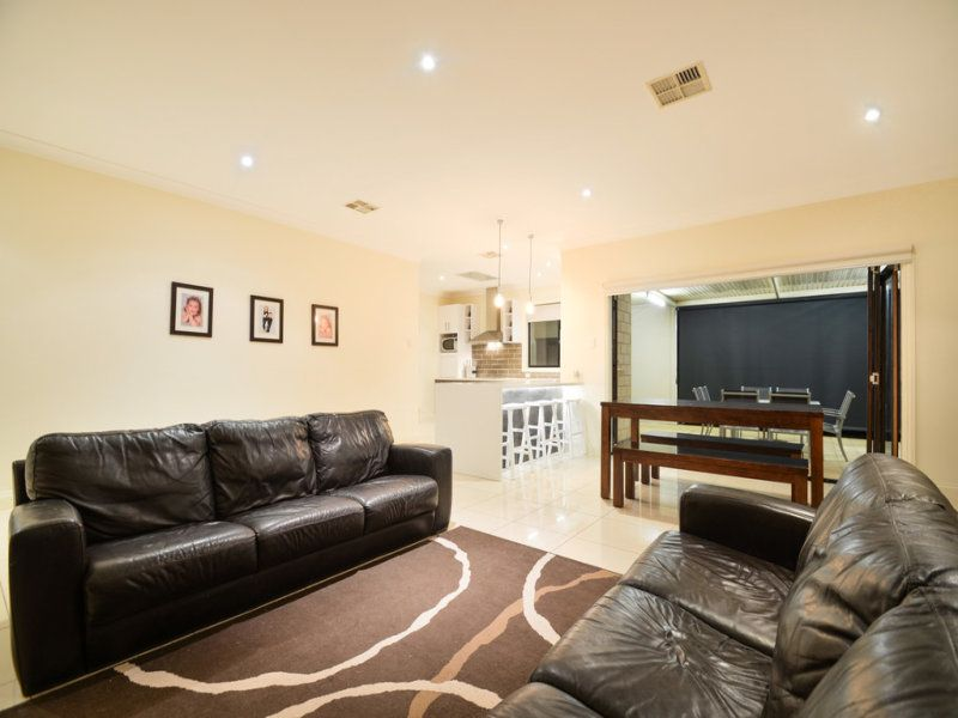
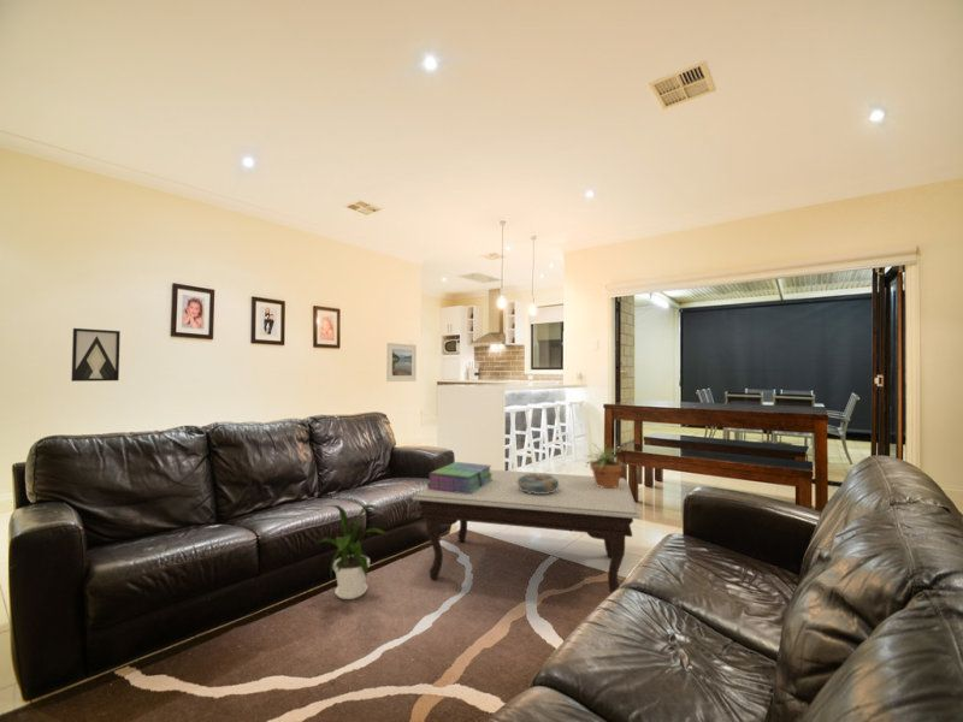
+ coffee table [410,468,642,594]
+ house plant [315,503,388,600]
+ wall art [70,327,122,383]
+ decorative bowl [518,472,560,493]
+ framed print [385,342,418,383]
+ potted plant [585,443,630,489]
+ stack of books [426,461,492,495]
